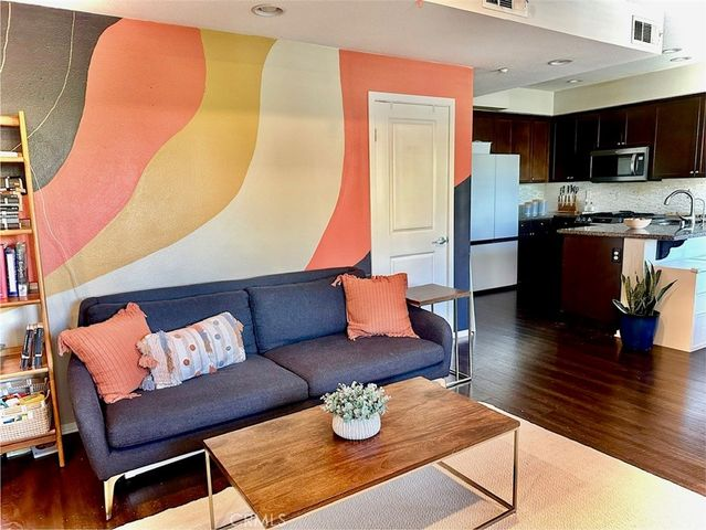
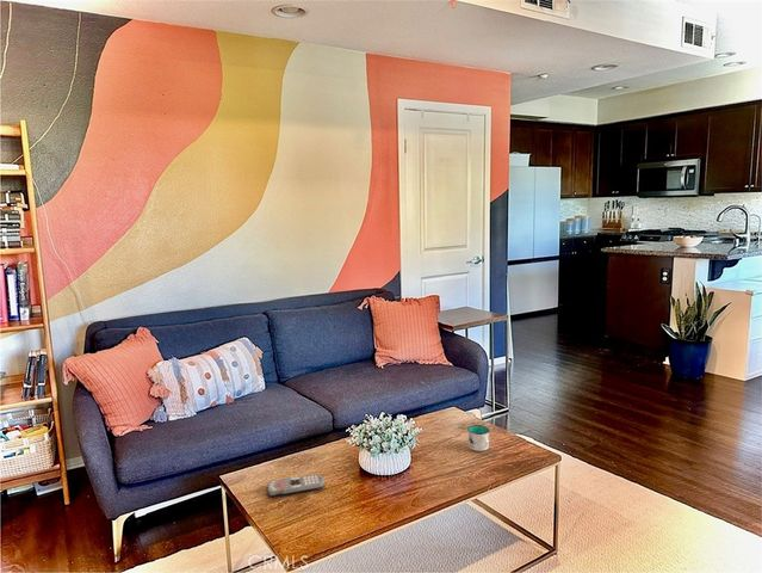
+ mug [466,424,491,452]
+ remote control [266,474,326,498]
